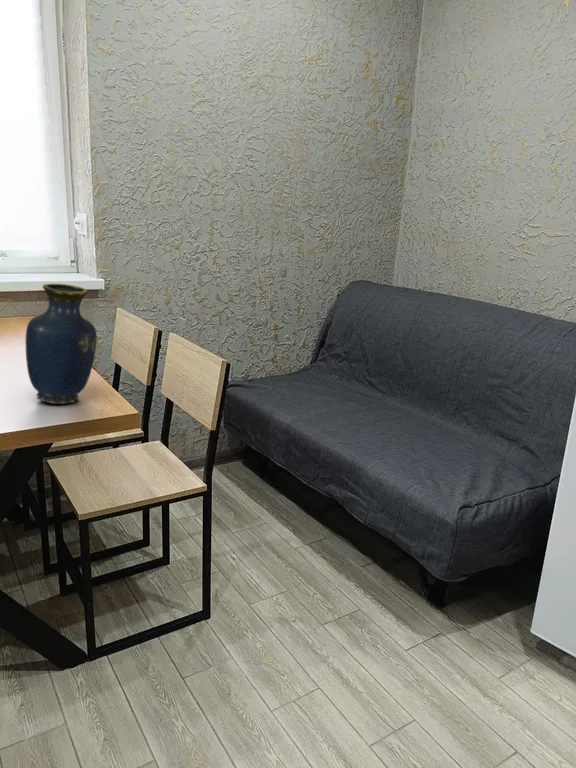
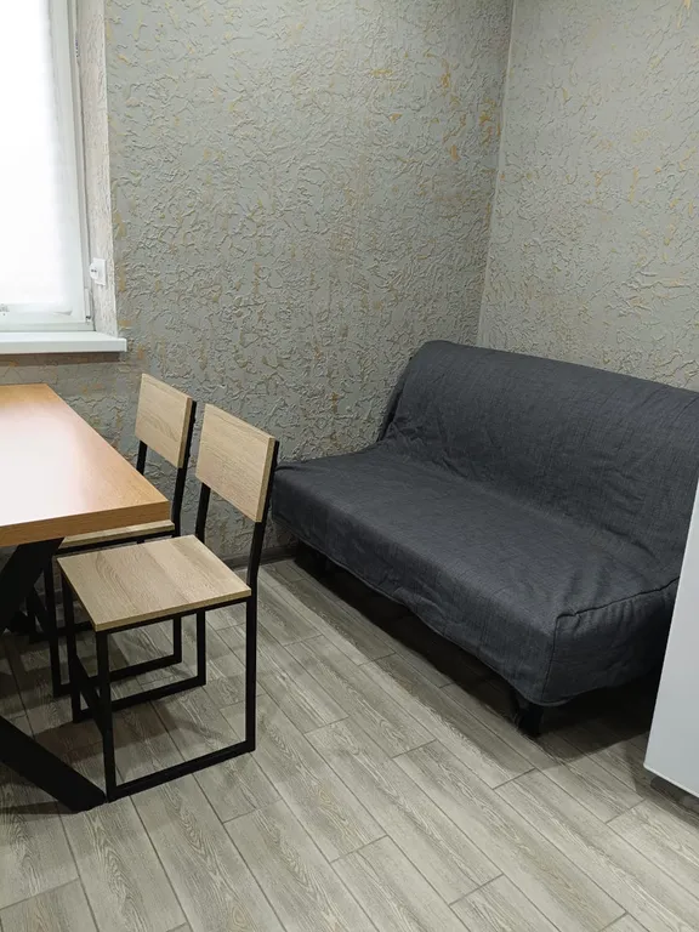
- vase [24,283,98,405]
